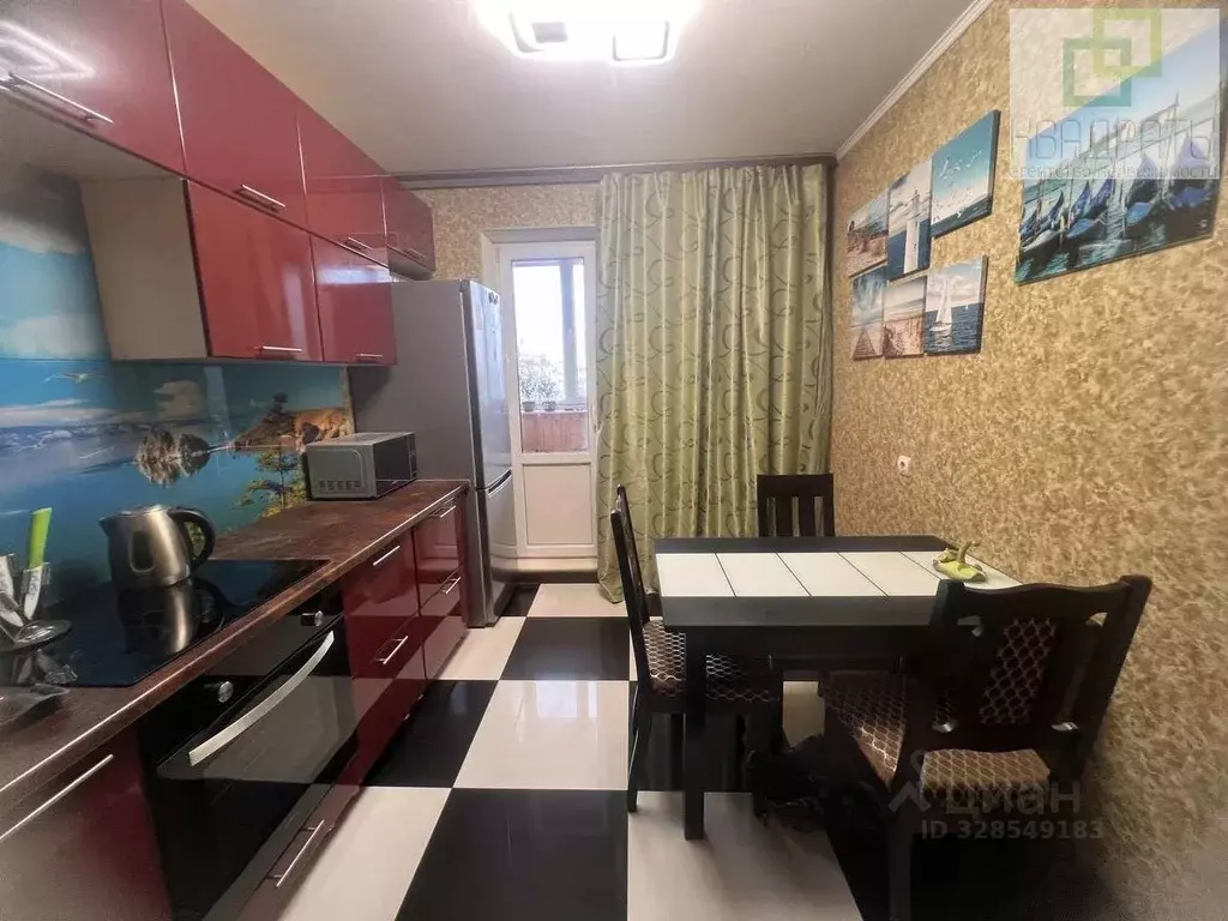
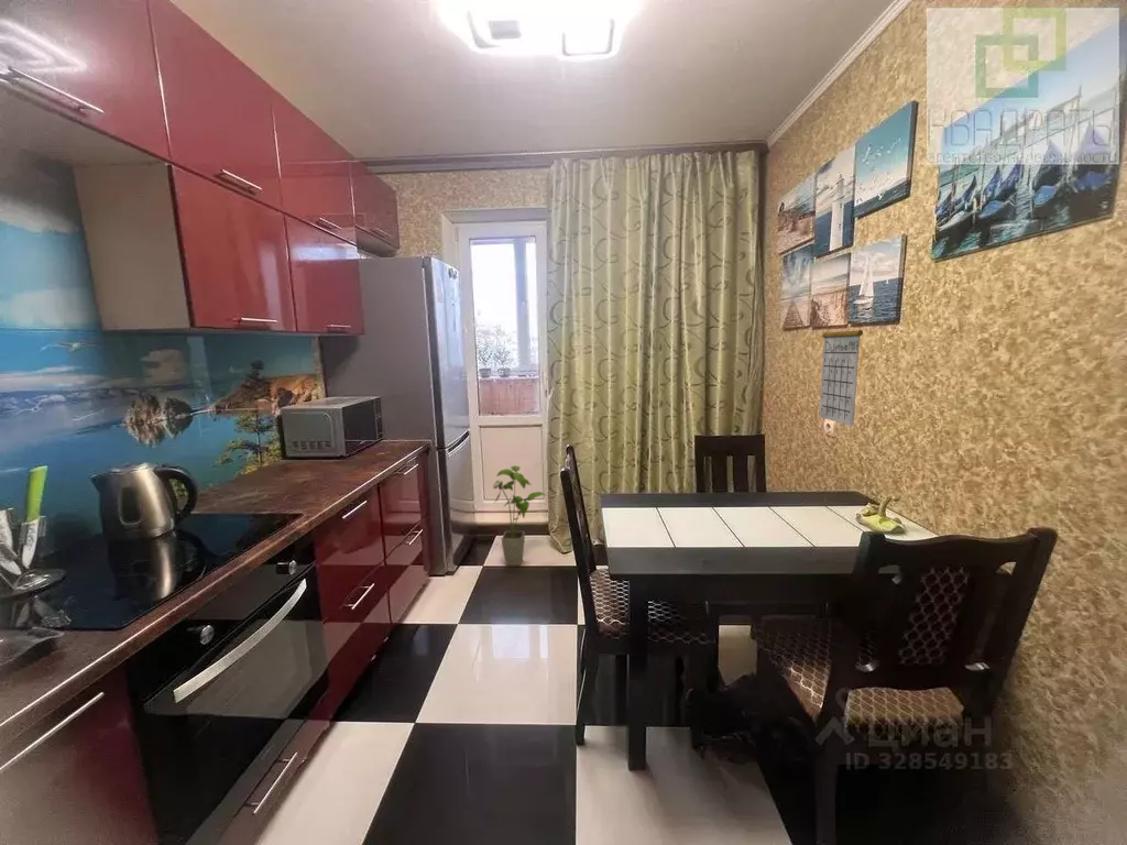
+ house plant [492,464,548,567]
+ calendar [818,310,864,427]
